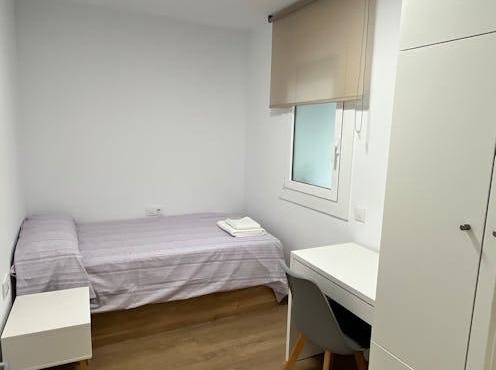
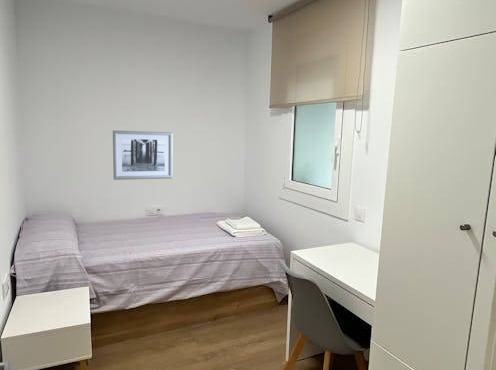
+ wall art [112,129,174,181]
